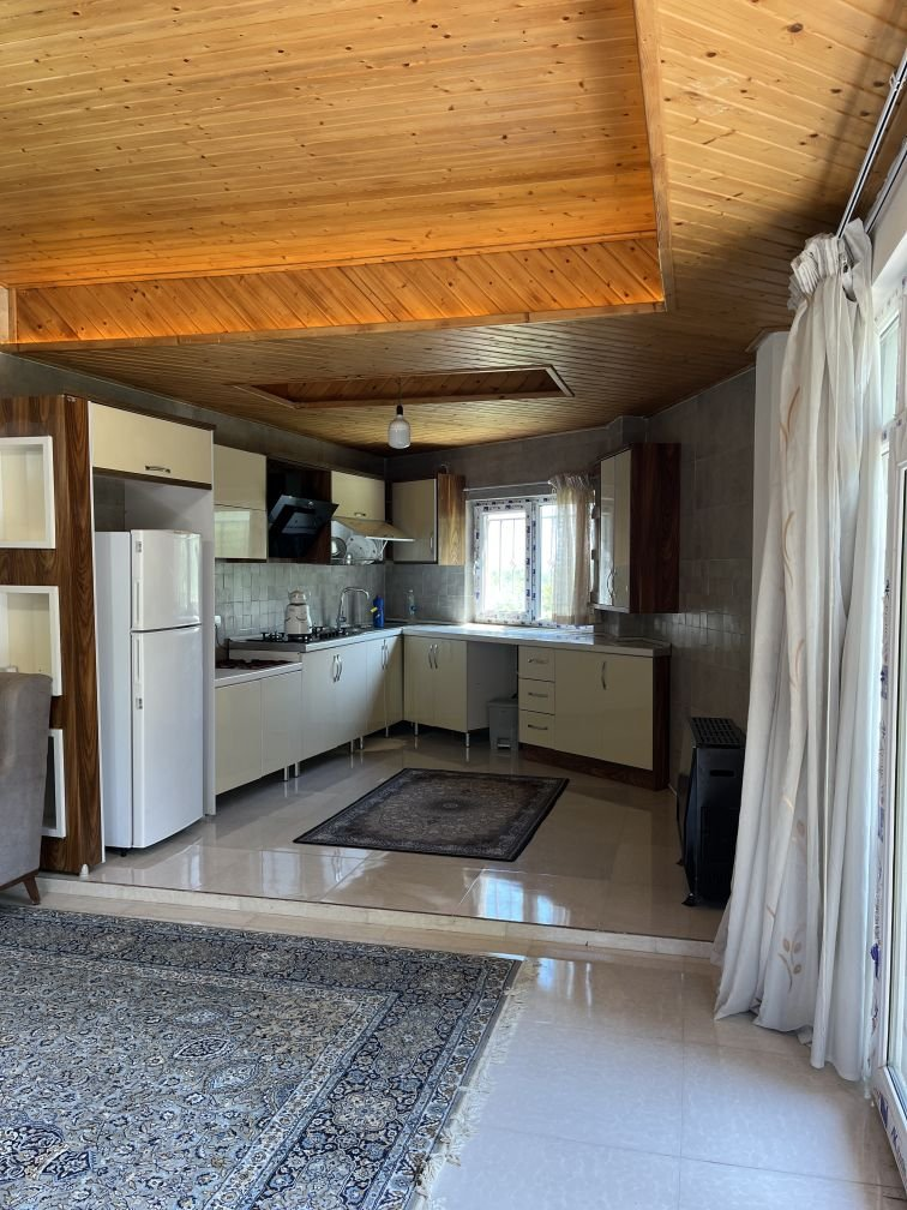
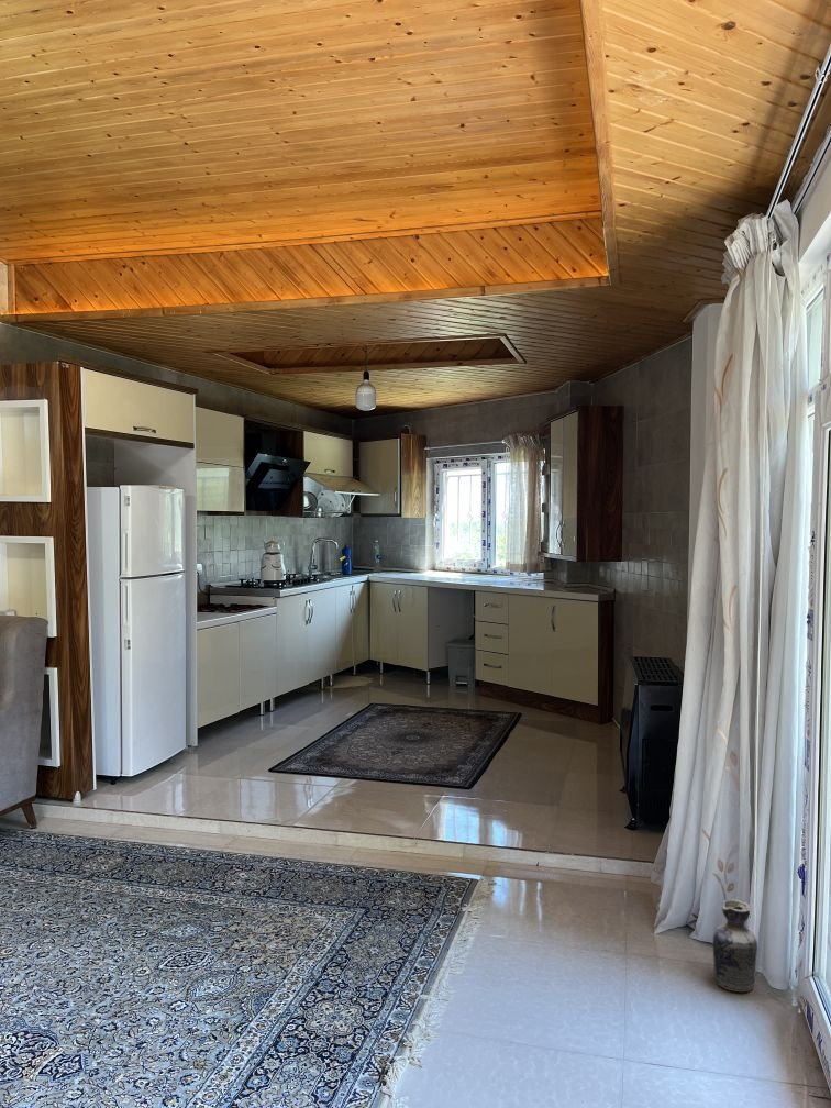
+ ceramic jug [712,897,758,993]
